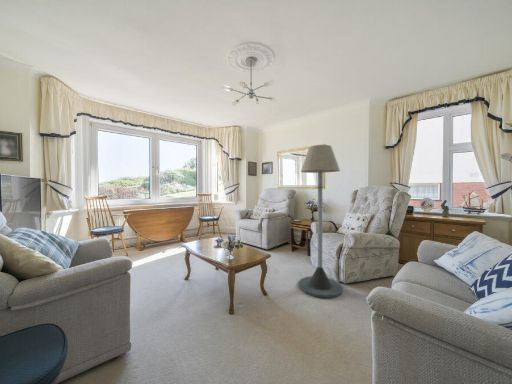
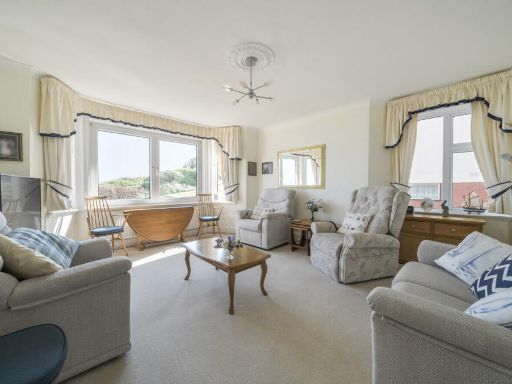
- floor lamp [297,144,344,299]
